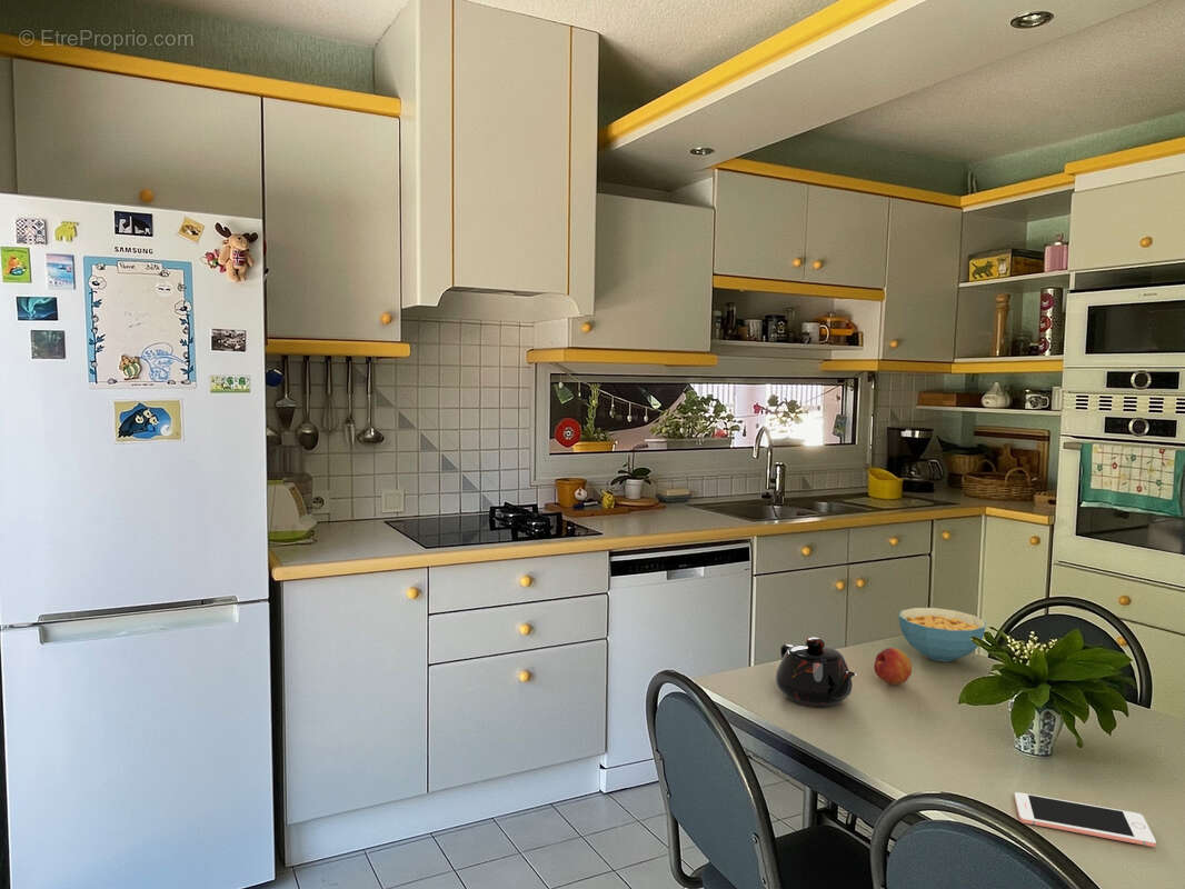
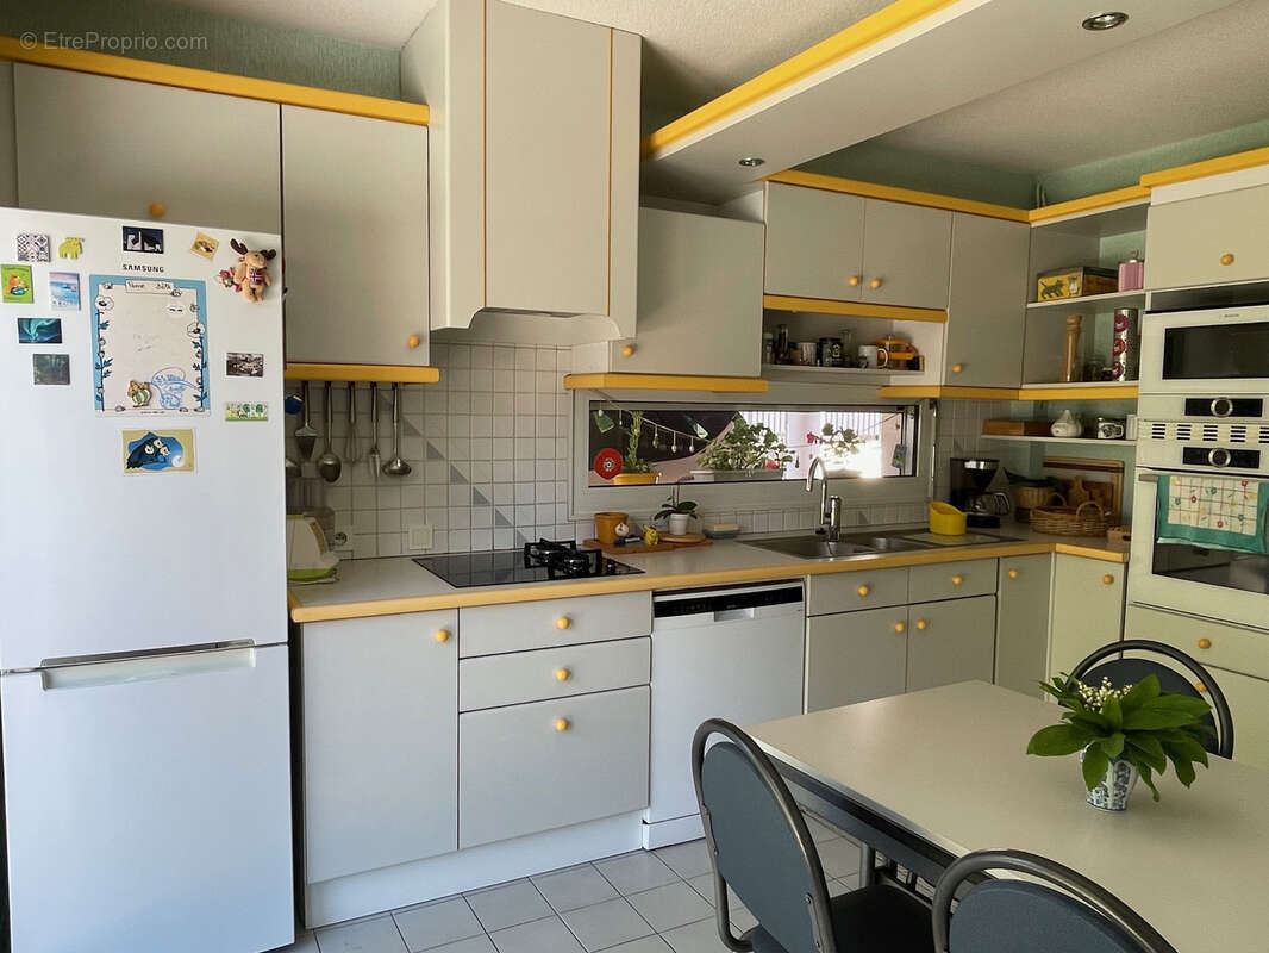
- cell phone [1014,791,1157,848]
- fruit [873,647,913,686]
- cereal bowl [898,607,987,662]
- teapot [775,637,857,708]
